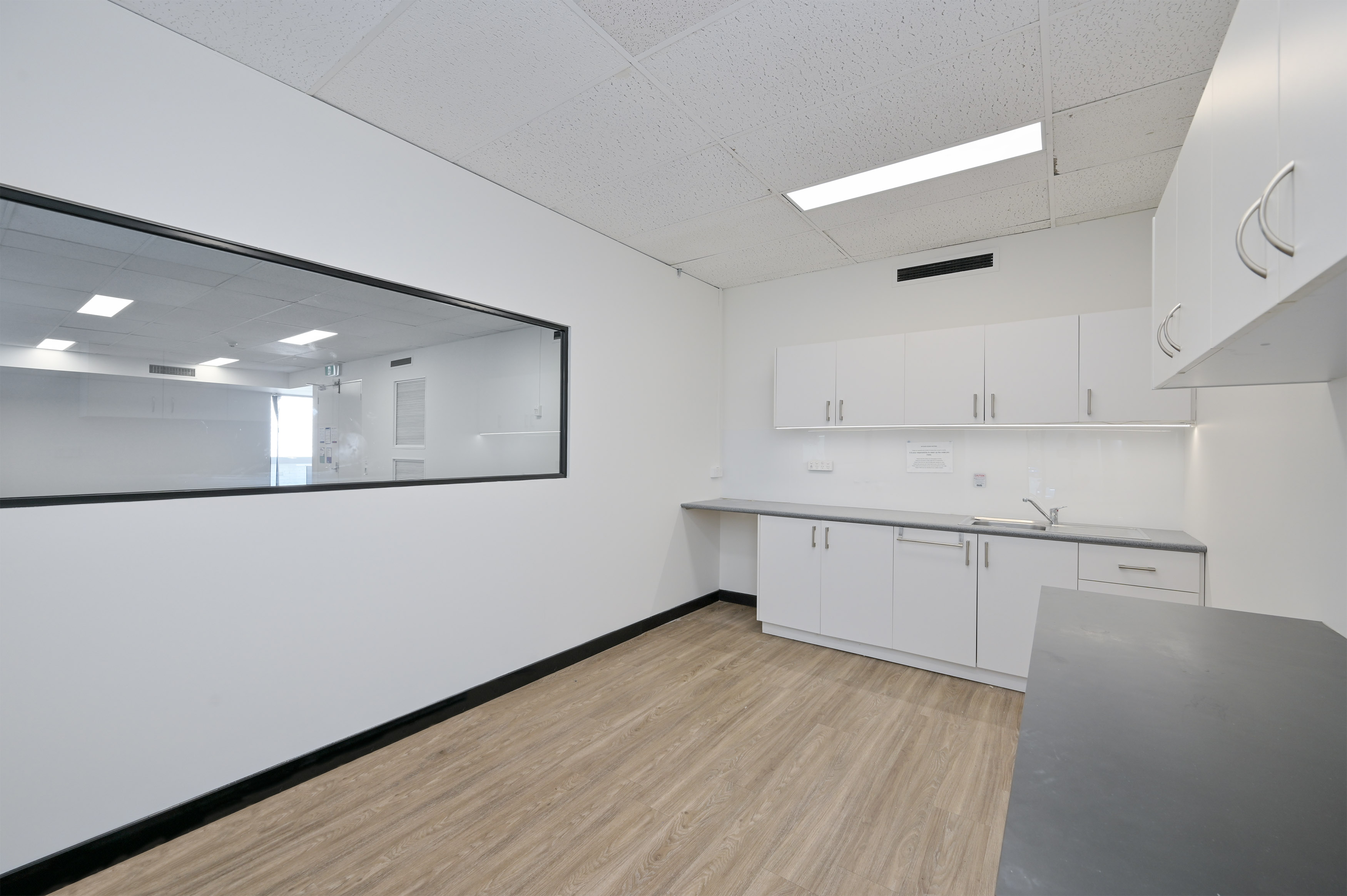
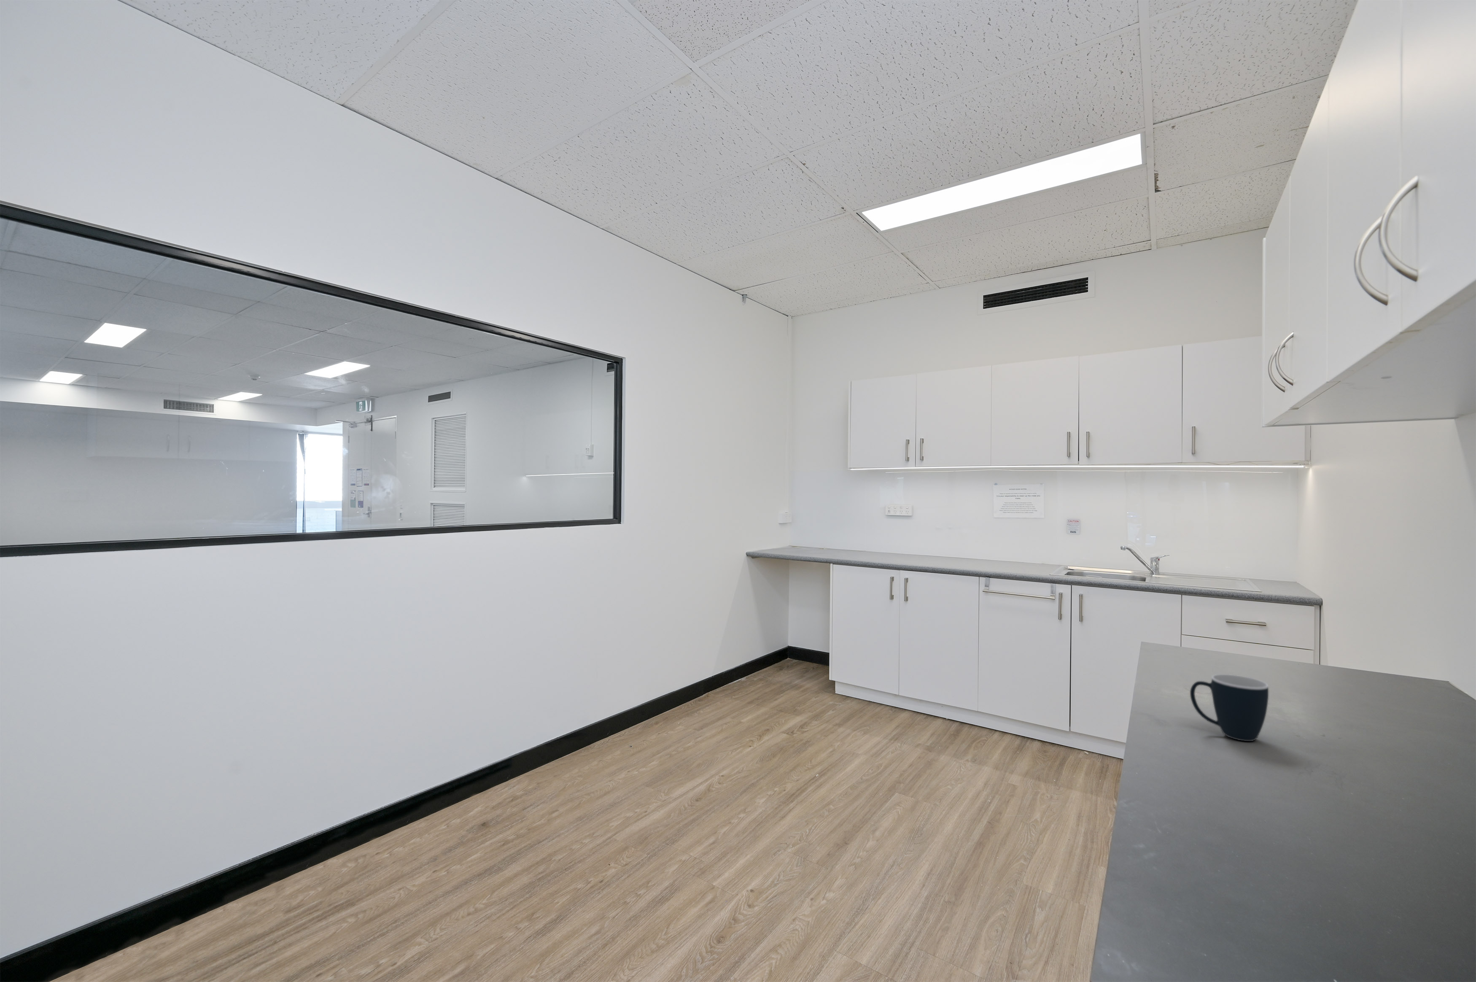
+ mug [1190,674,1269,742]
